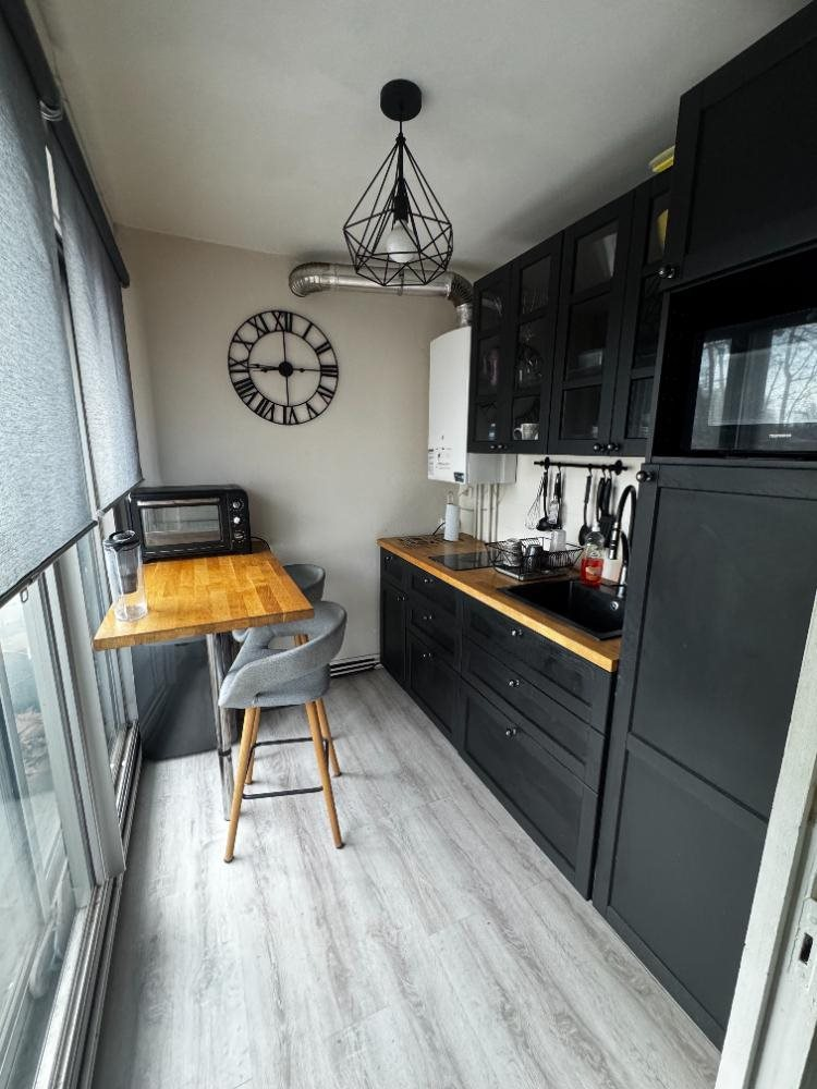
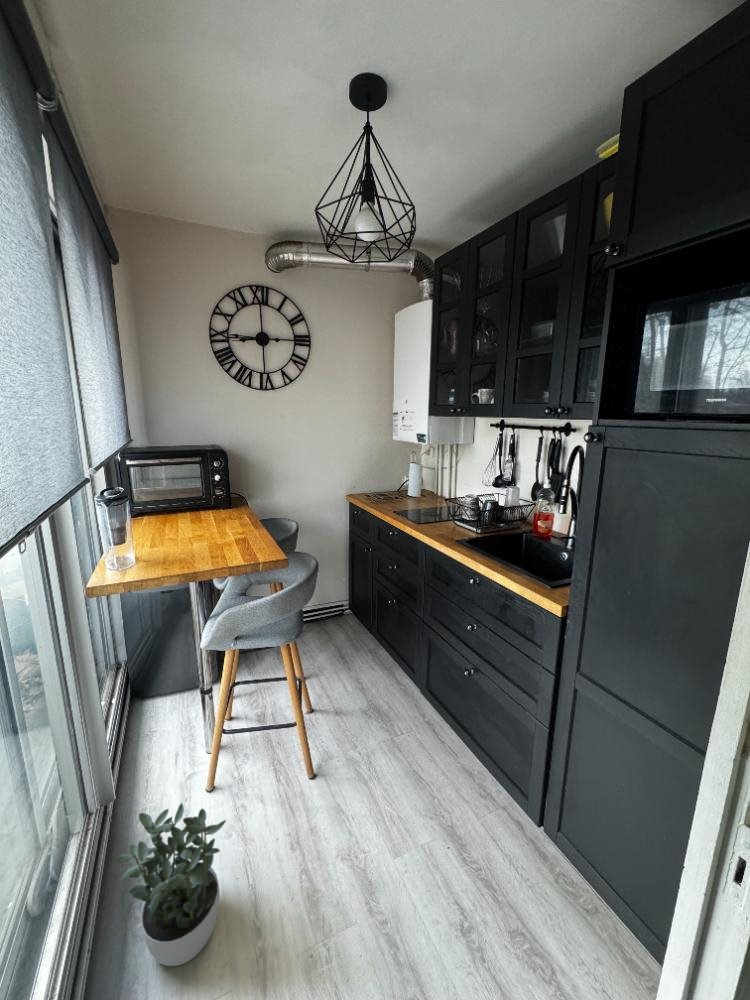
+ potted plant [113,802,227,967]
